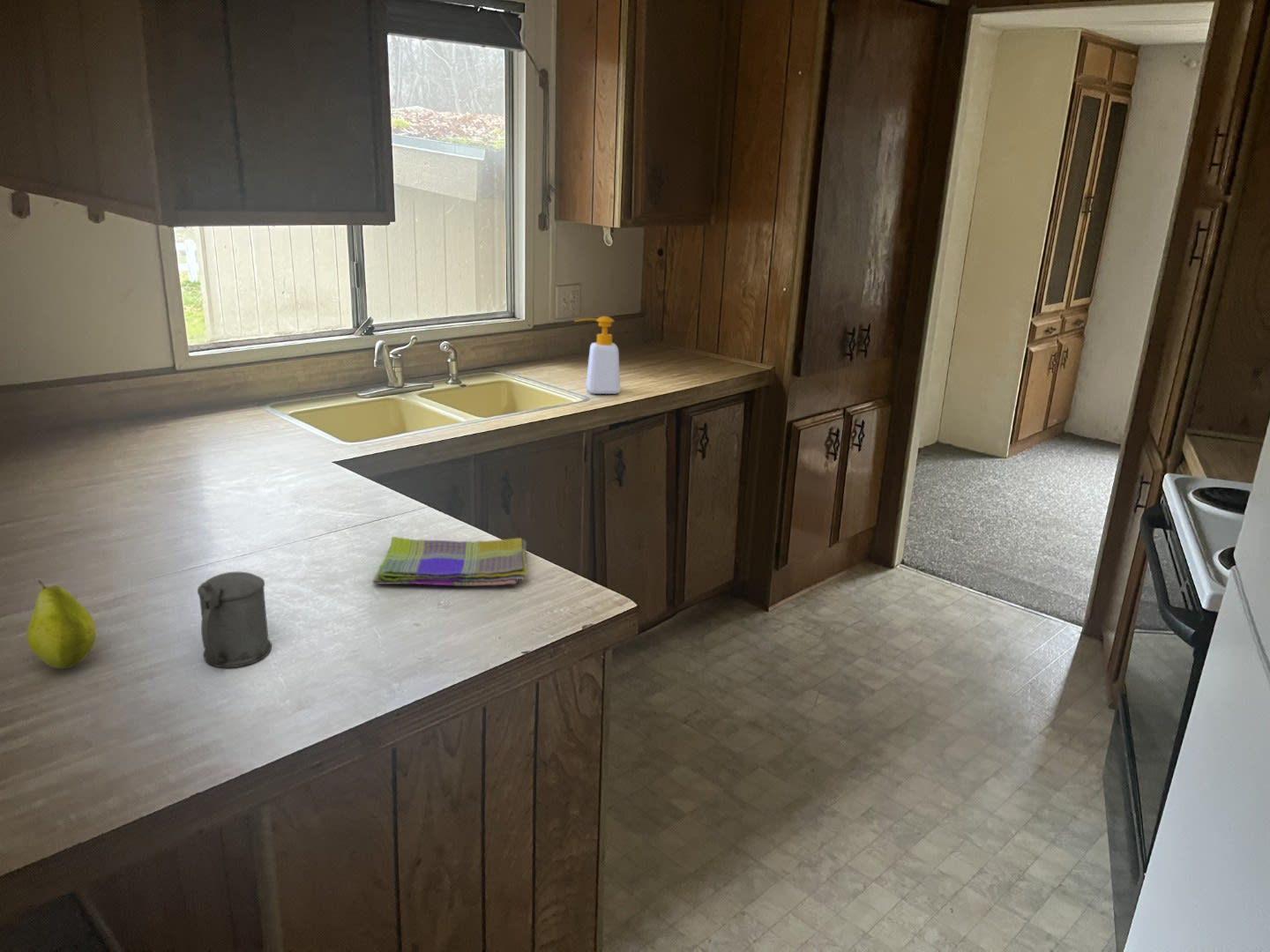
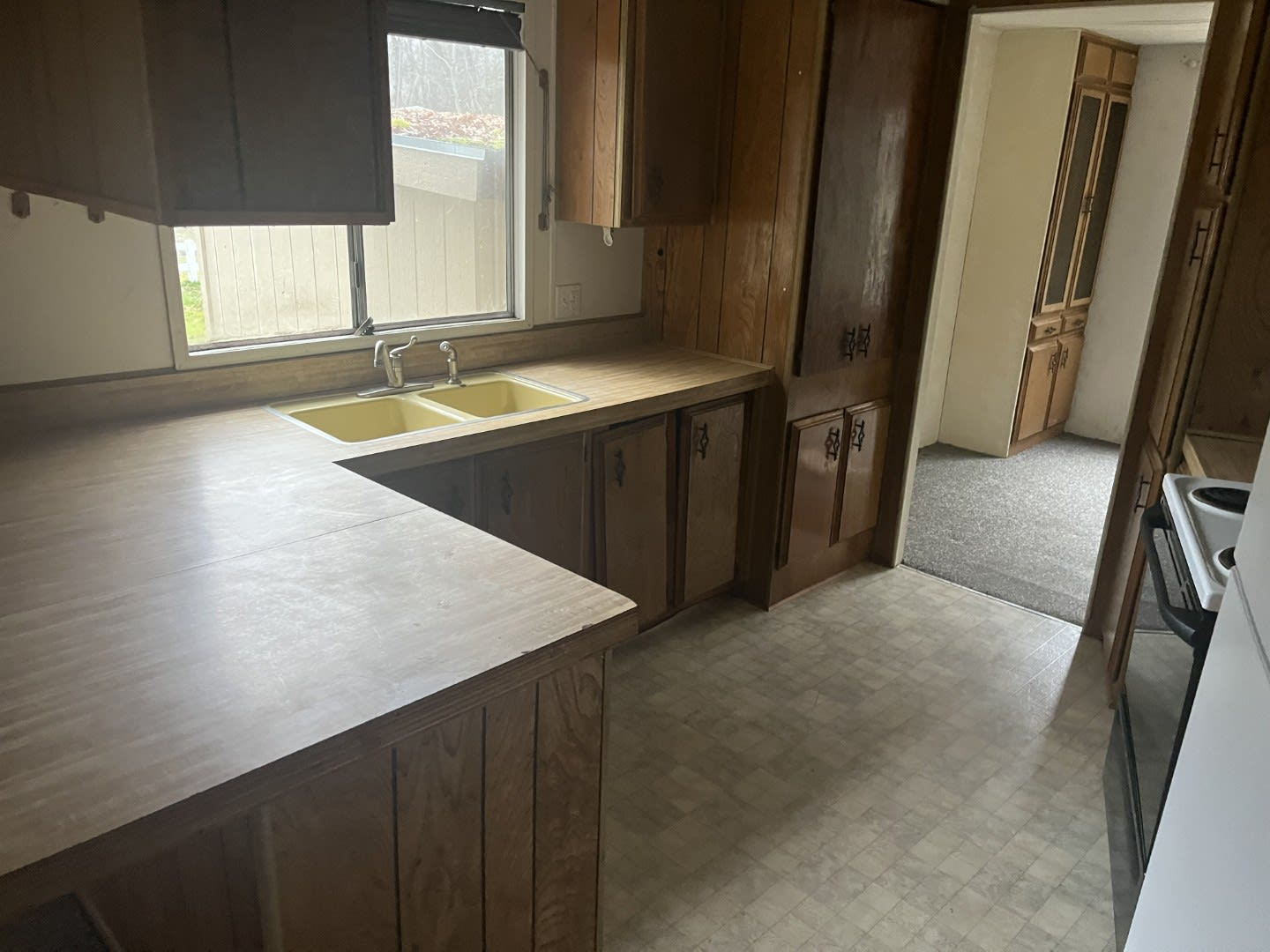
- fruit [26,579,97,670]
- soap bottle [573,316,621,395]
- dish towel [372,536,528,587]
- beer stein [197,571,273,668]
